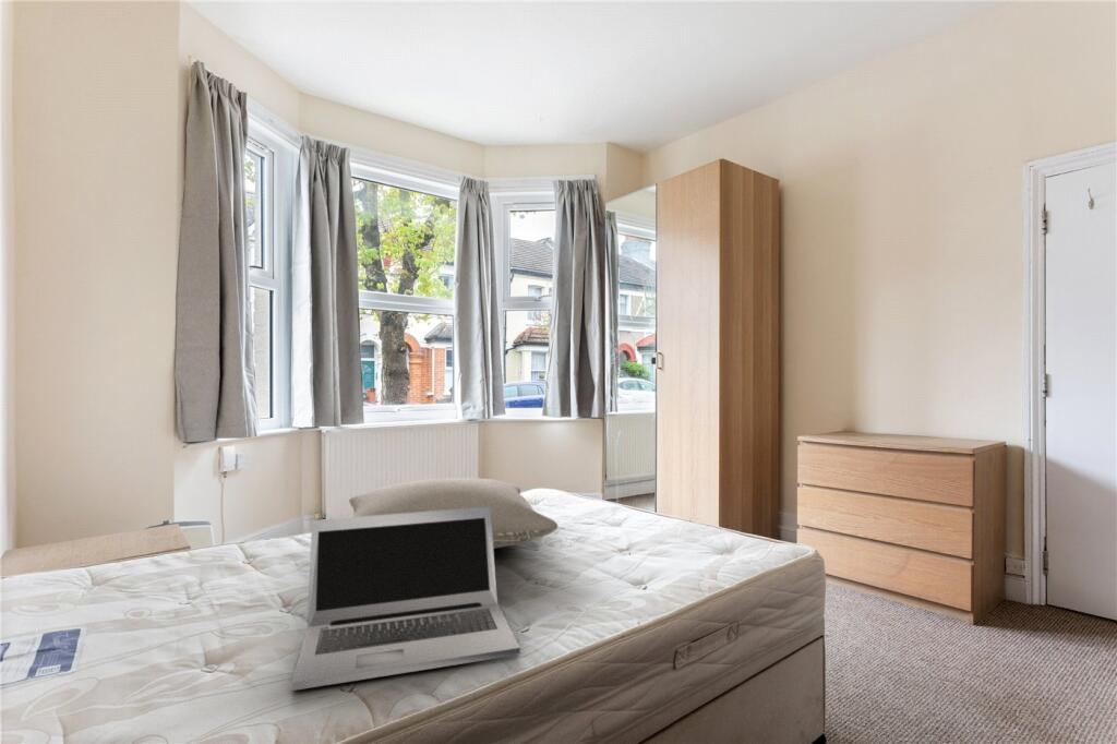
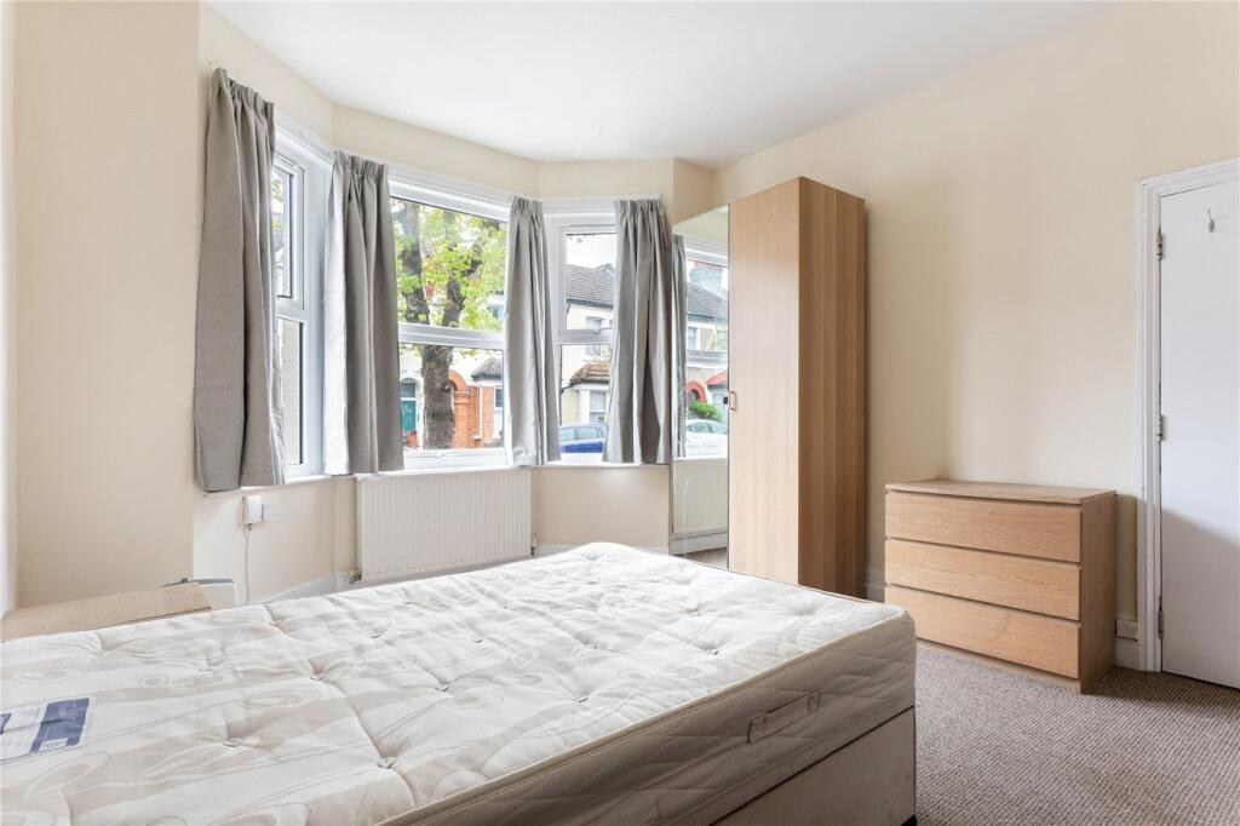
- laptop [290,506,521,692]
- pillow [348,477,560,550]
